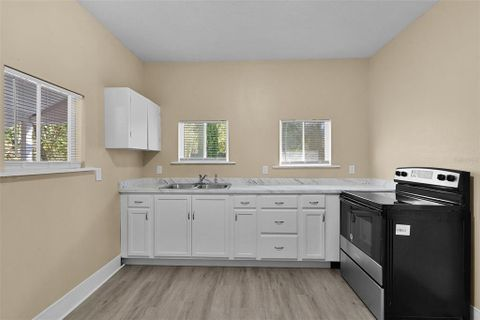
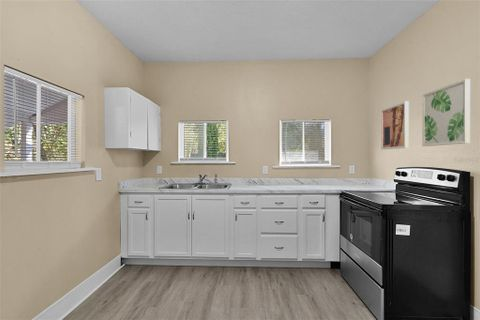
+ wall art [380,100,410,151]
+ wall art [421,78,471,147]
